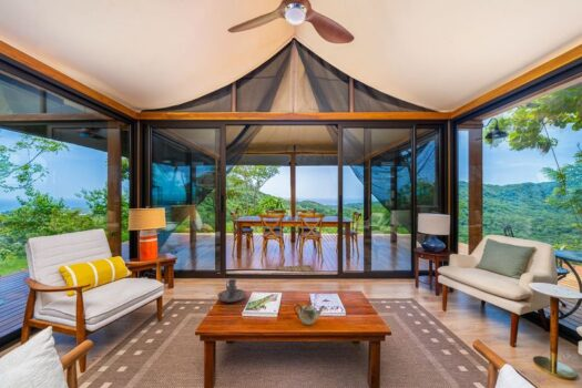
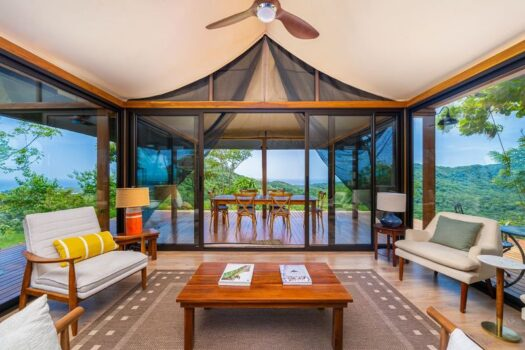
- teapot [293,302,327,326]
- candle holder [216,278,247,303]
